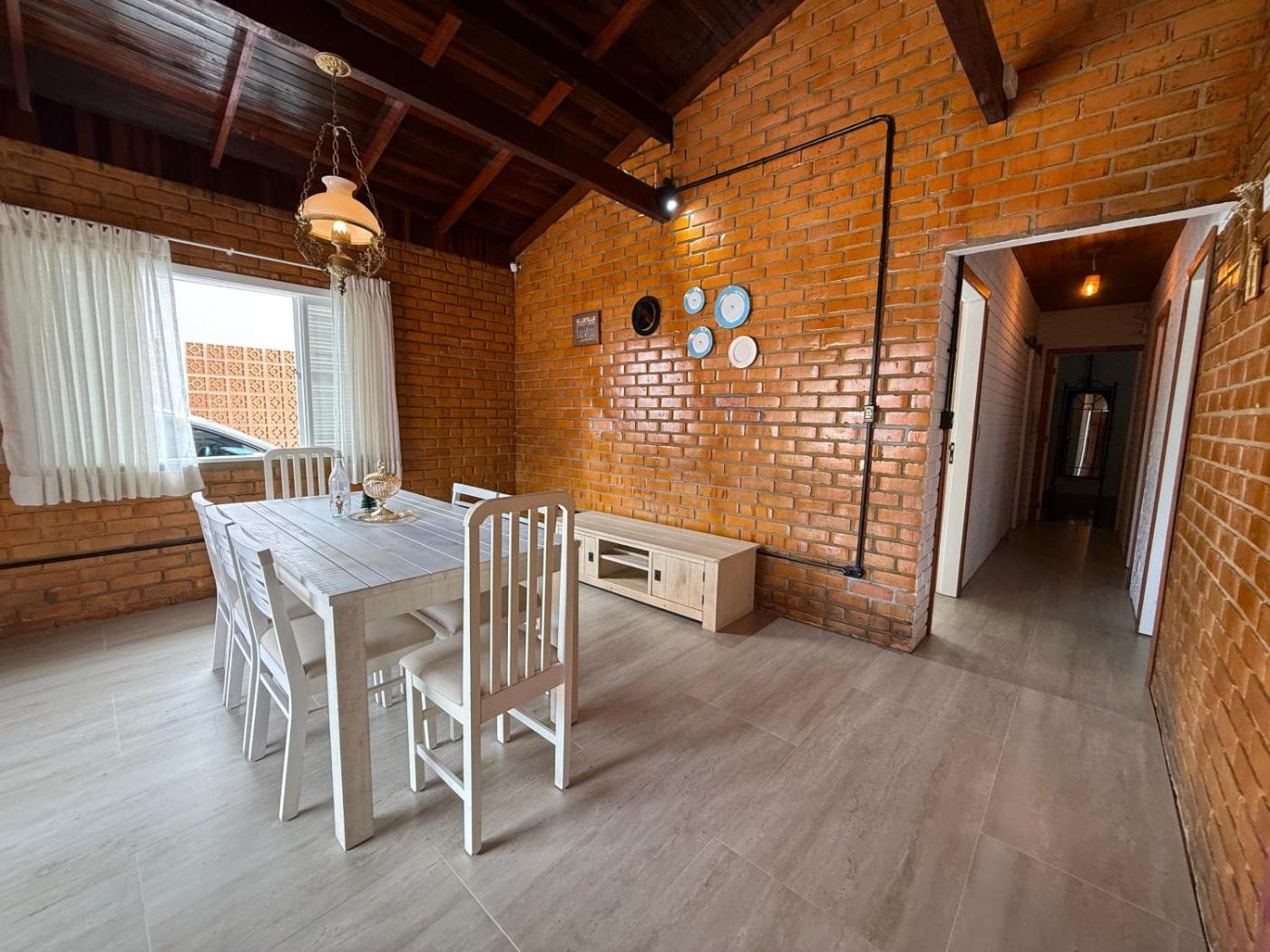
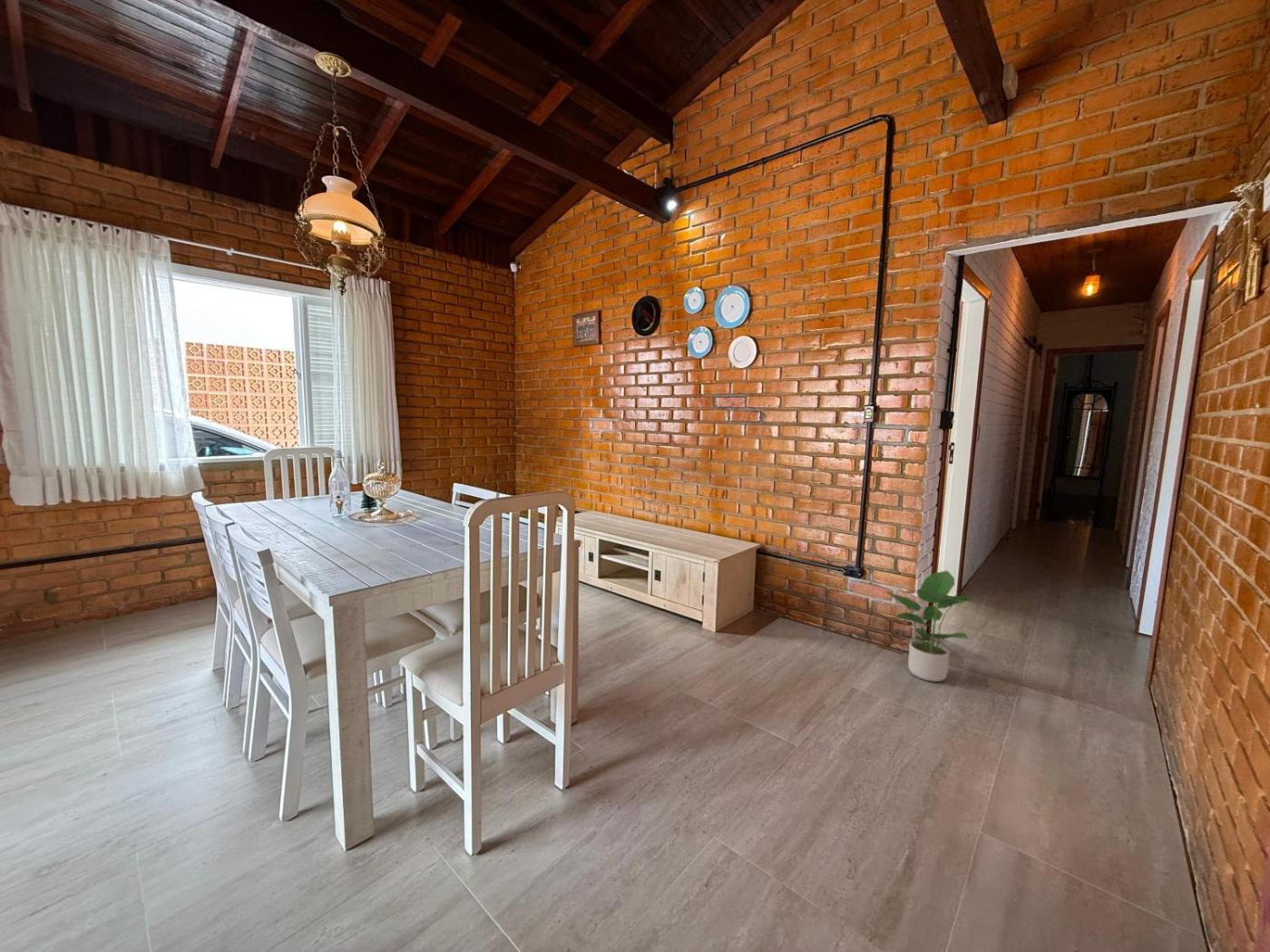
+ potted plant [885,569,981,683]
